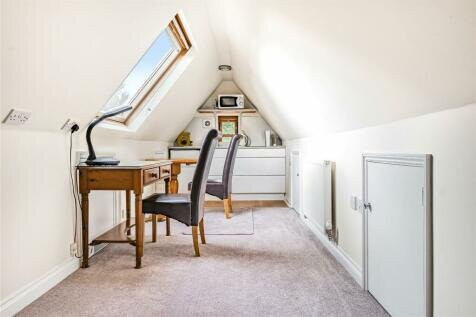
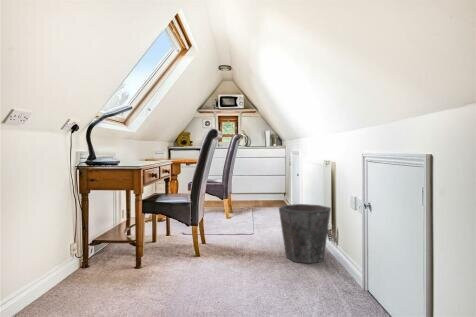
+ waste bin [278,203,332,264]
